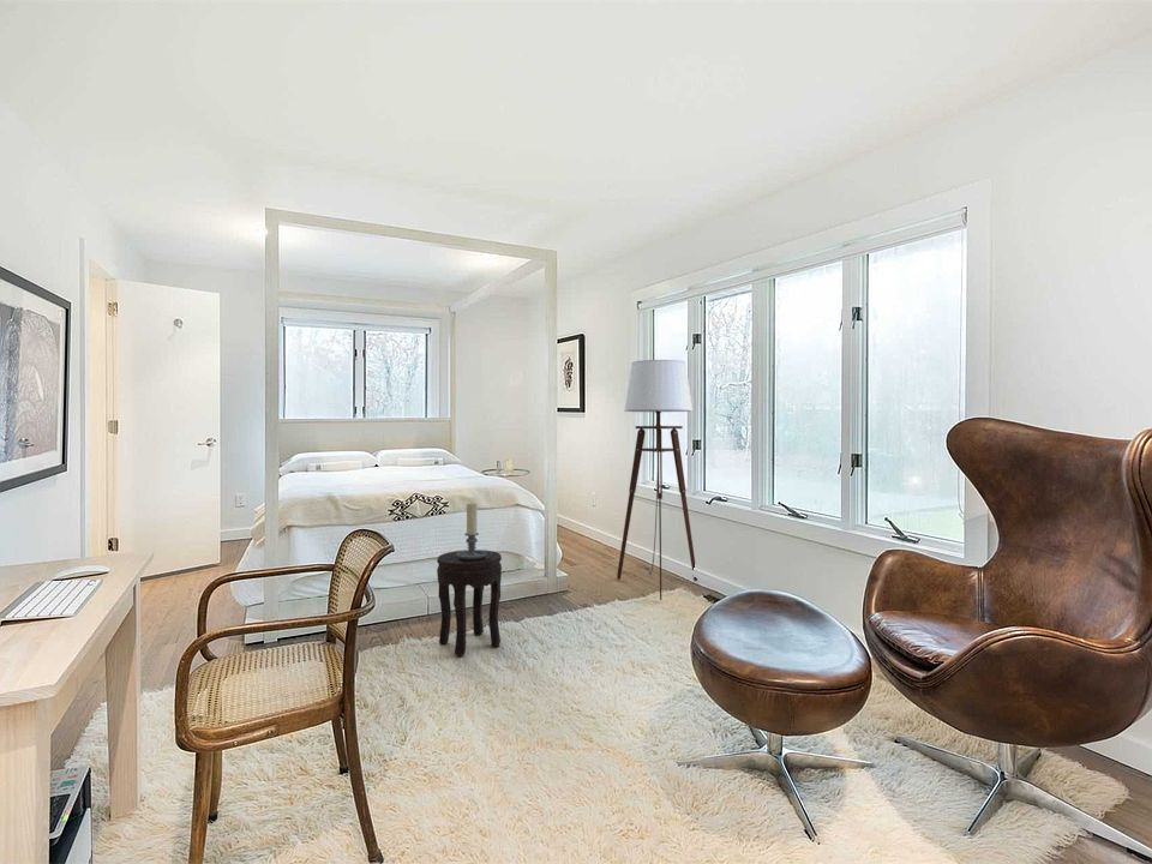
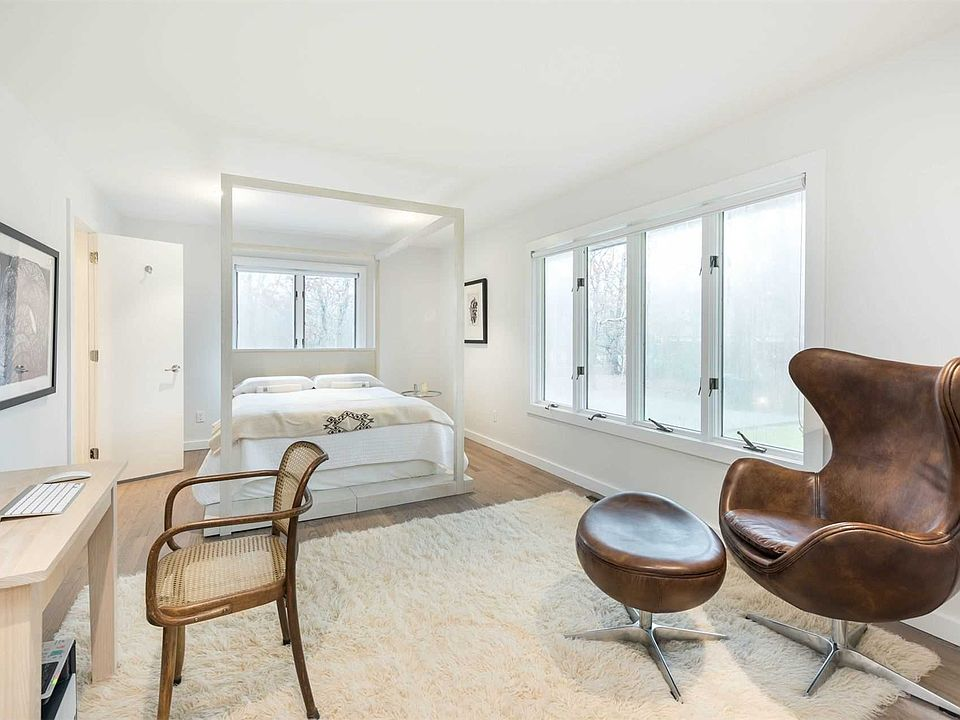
- side table [436,548,503,658]
- floor lamp [616,359,698,601]
- candle holder [456,502,492,560]
